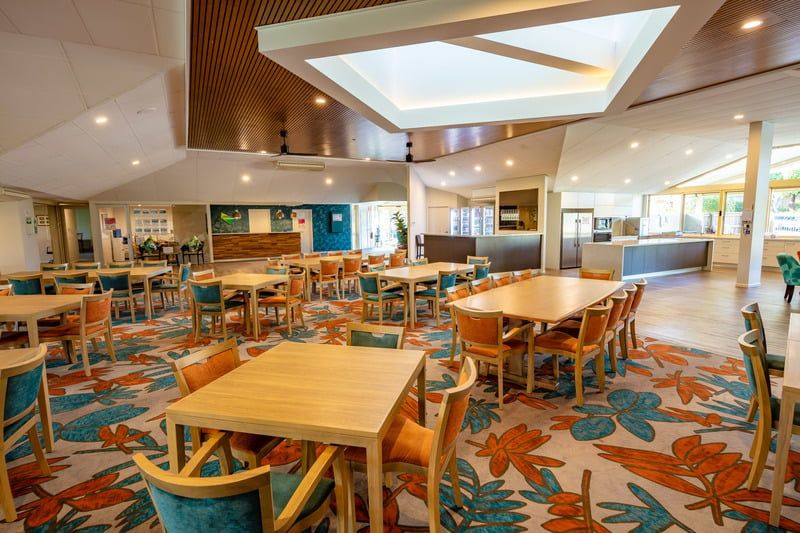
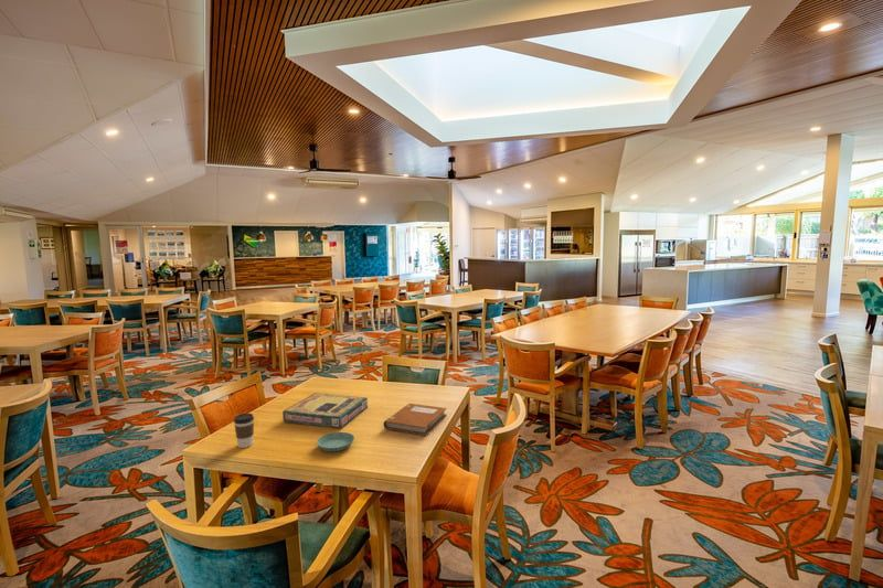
+ saucer [316,431,355,452]
+ video game box [281,392,369,429]
+ coffee cup [233,413,255,449]
+ notebook [382,403,447,437]
